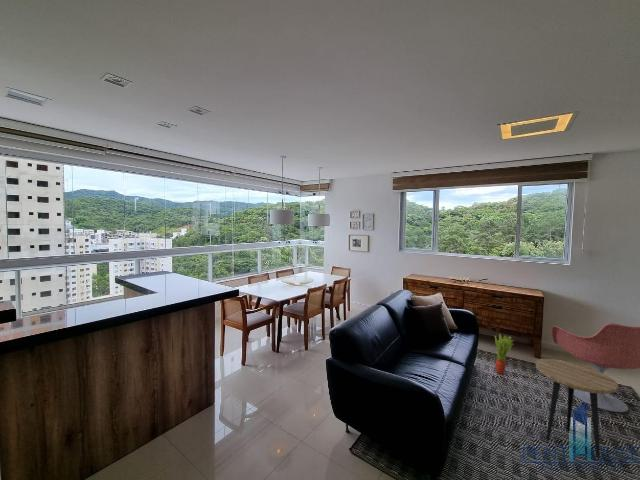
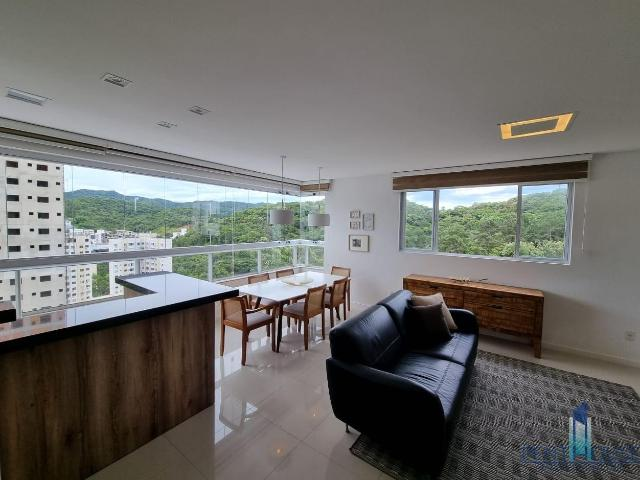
- side table [535,358,619,459]
- potted plant [494,334,514,375]
- armchair [551,322,640,413]
